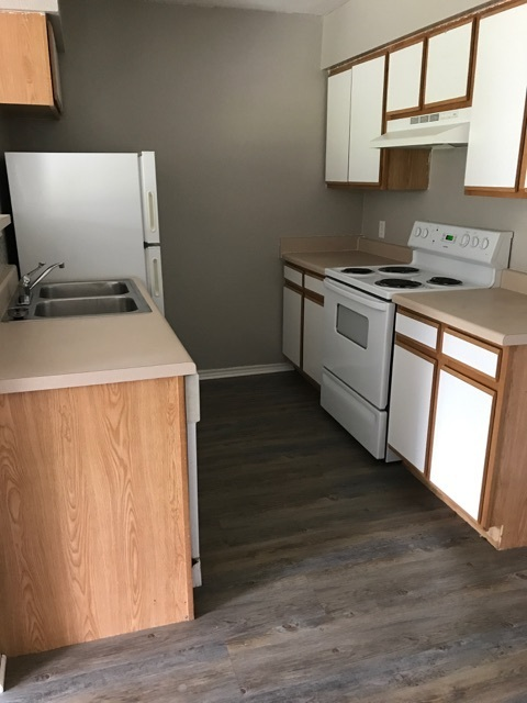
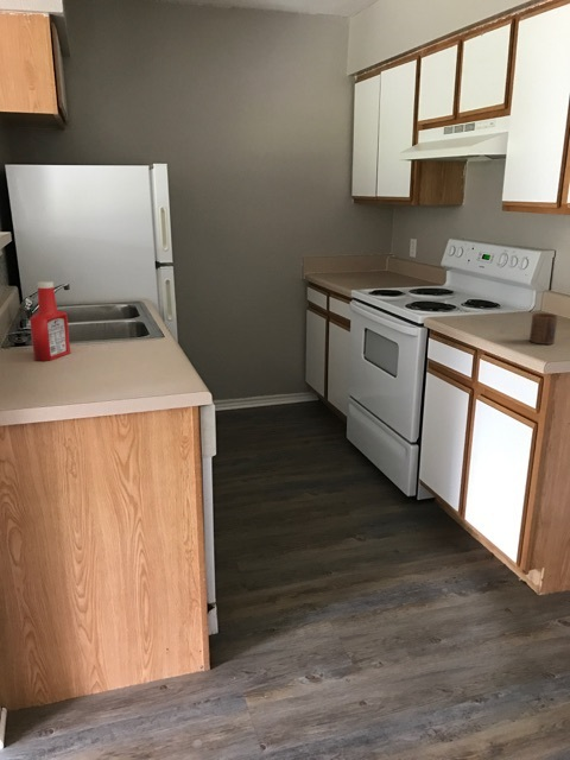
+ soap bottle [28,280,71,362]
+ cup [528,312,558,346]
